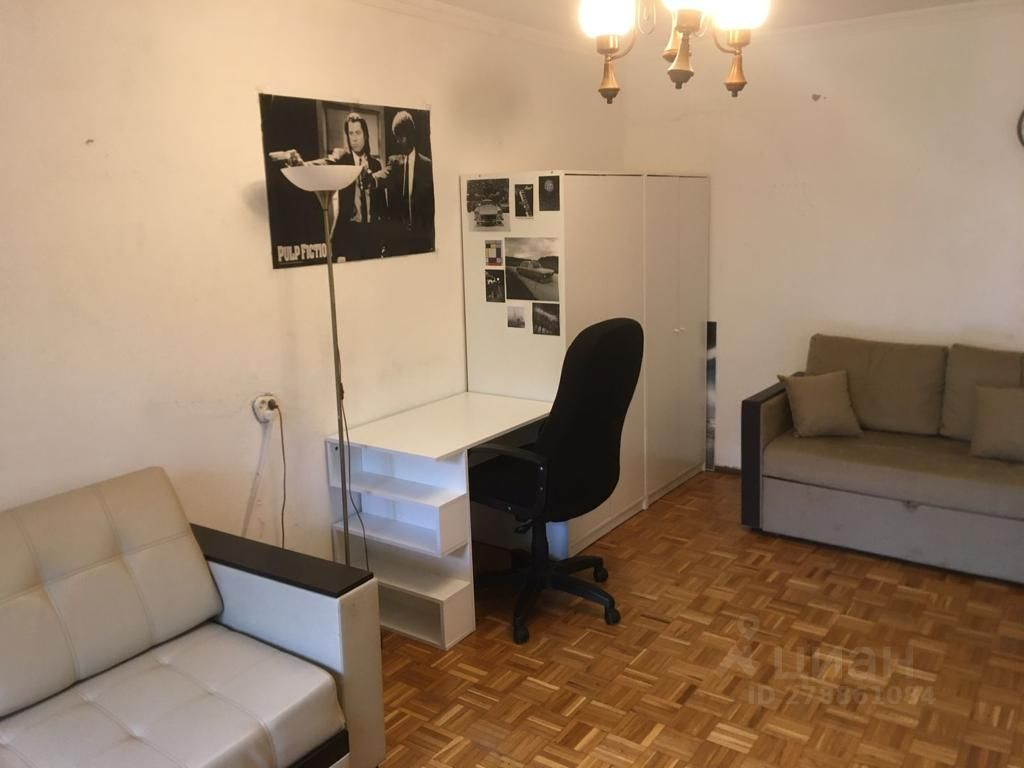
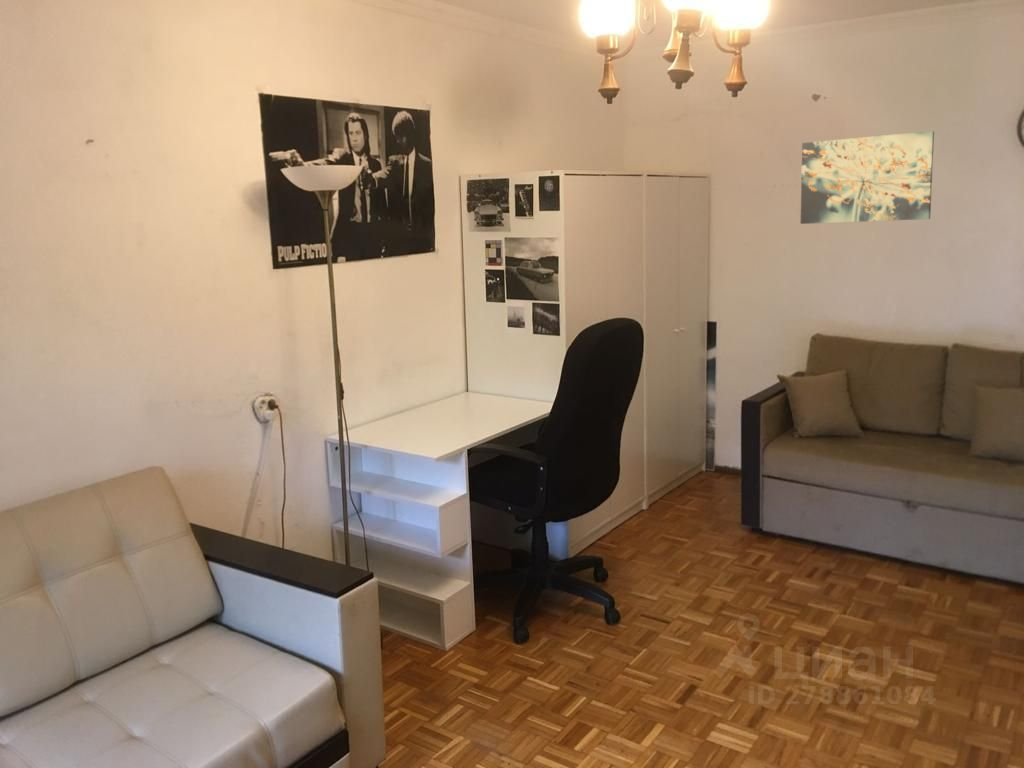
+ wall art [799,130,935,225]
